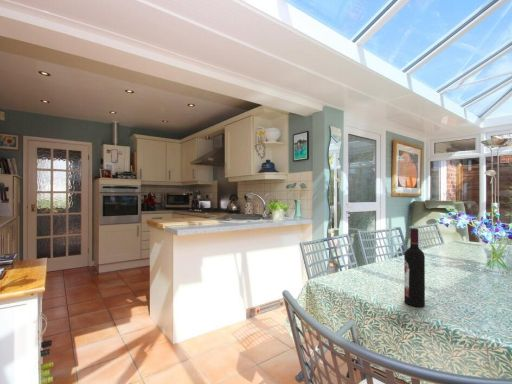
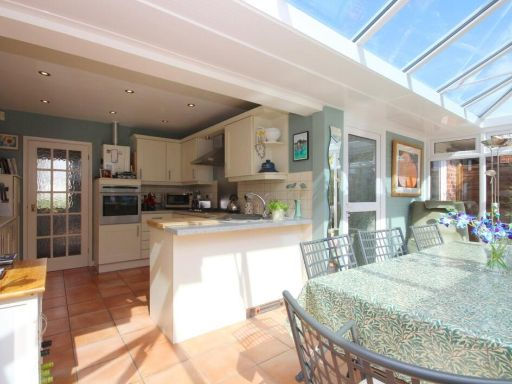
- wine bottle [403,227,426,308]
